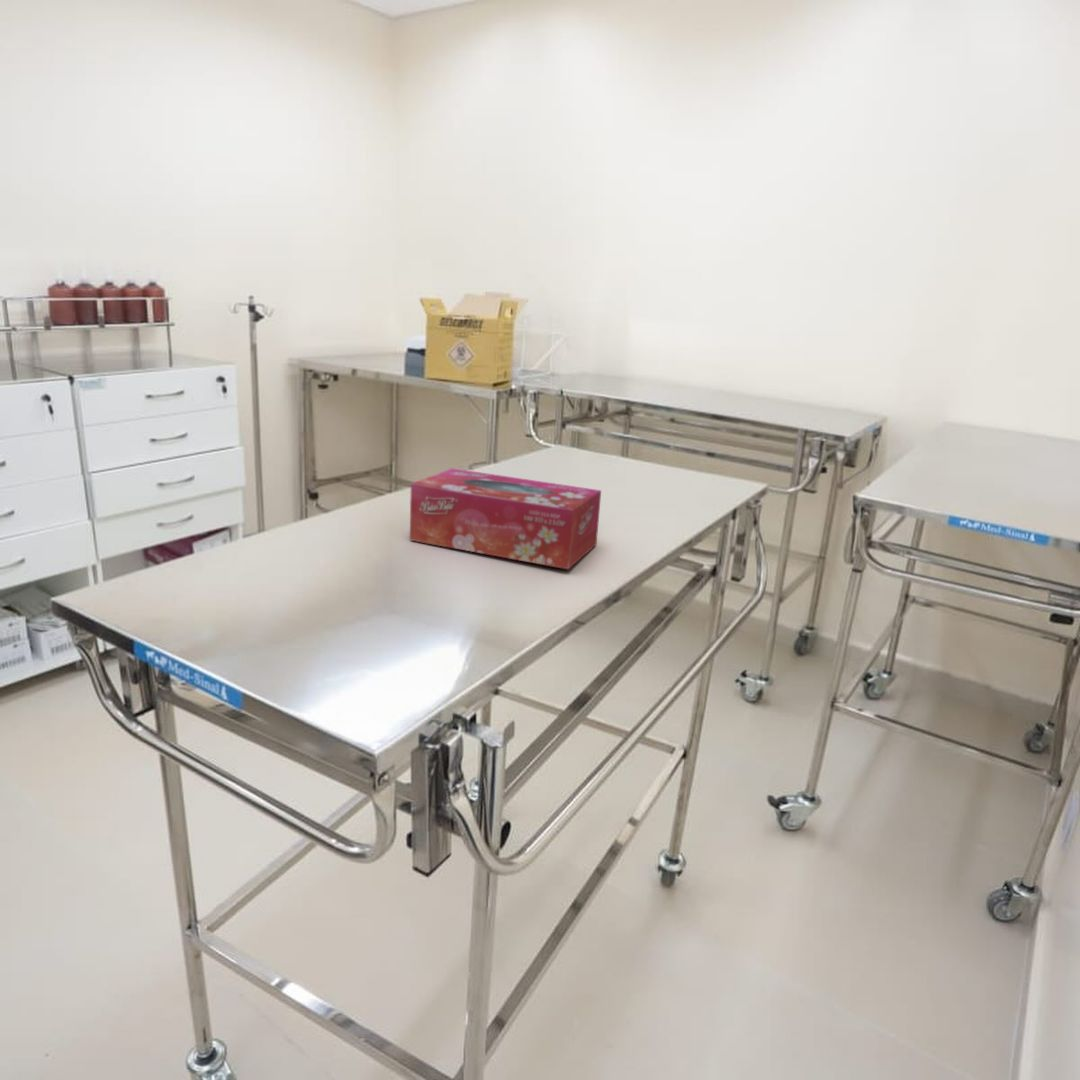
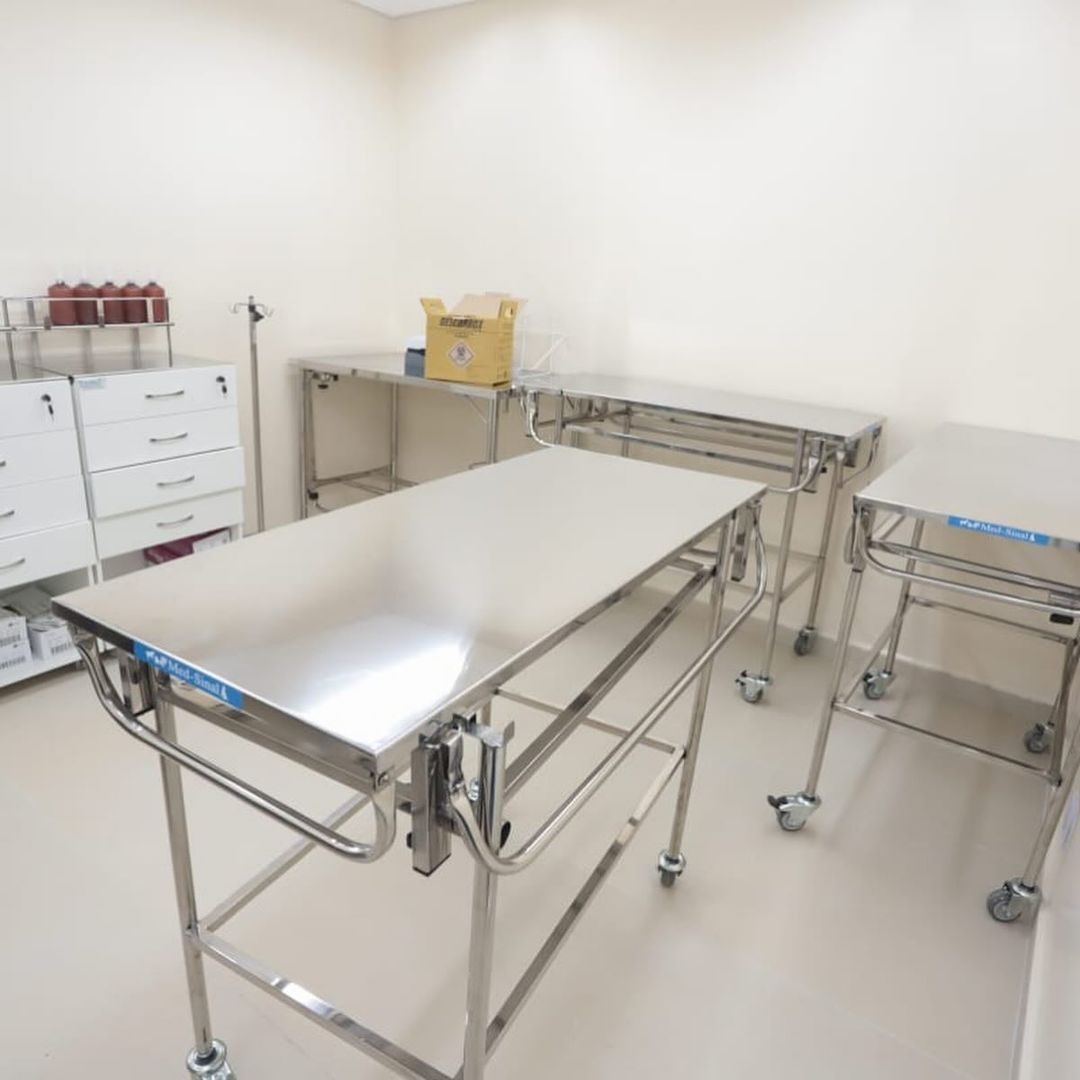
- tissue box [409,467,602,570]
